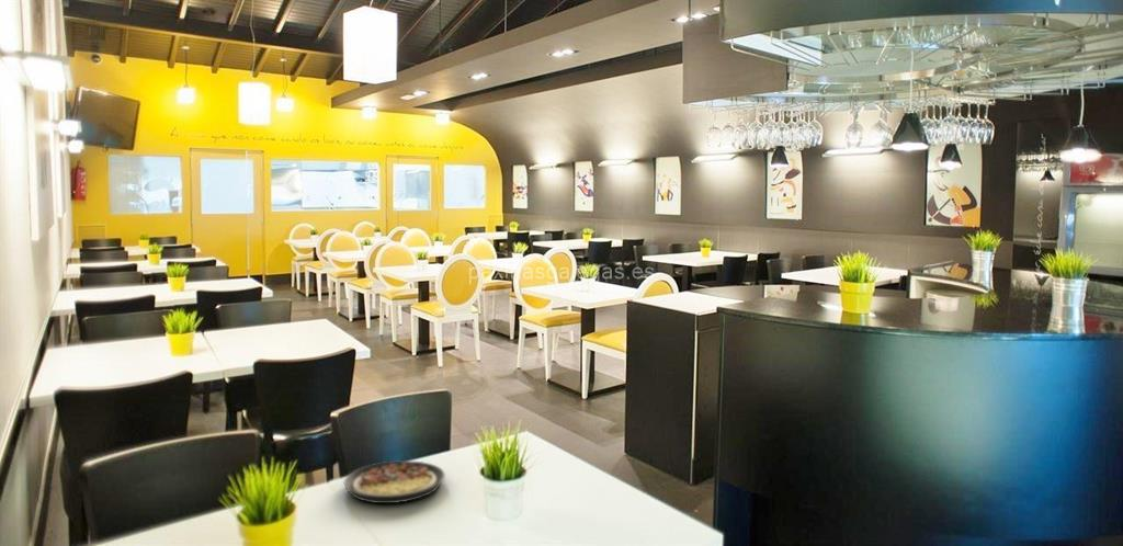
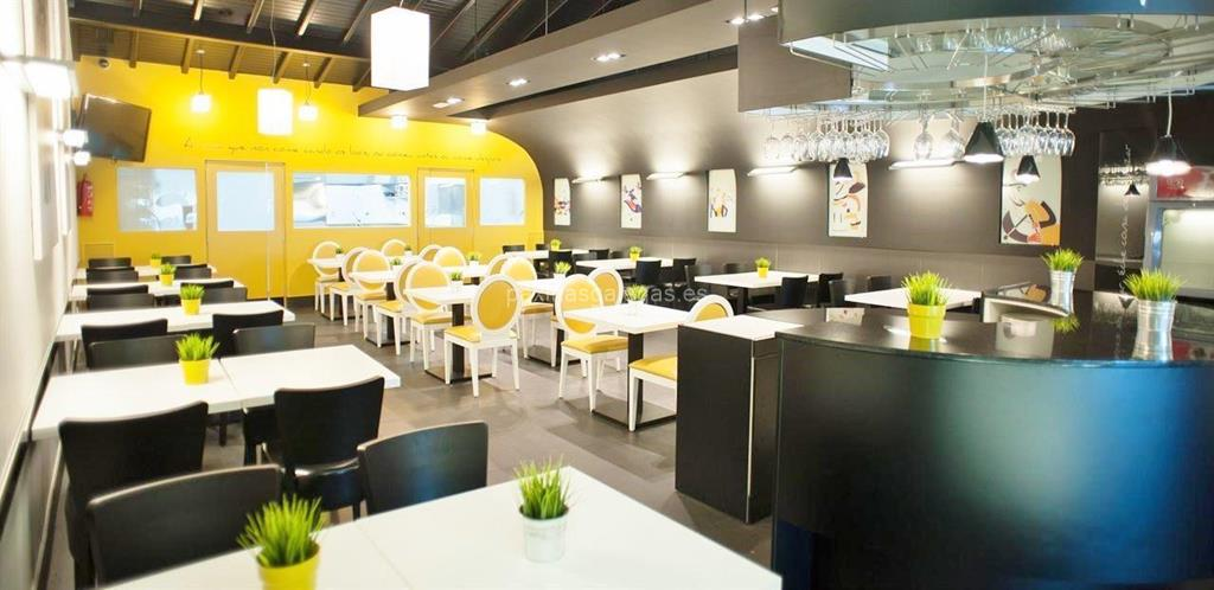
- plate [343,459,446,504]
